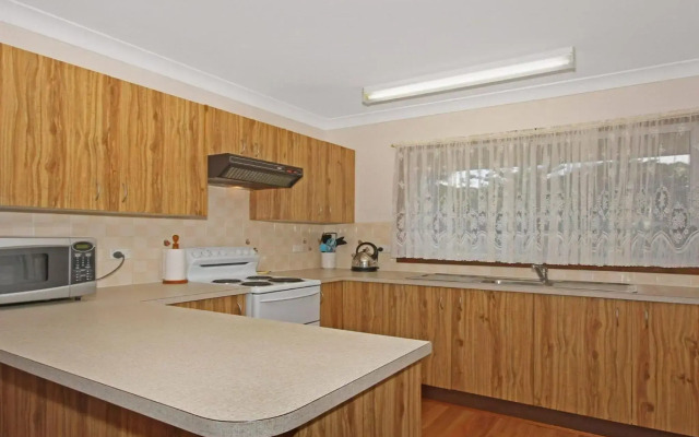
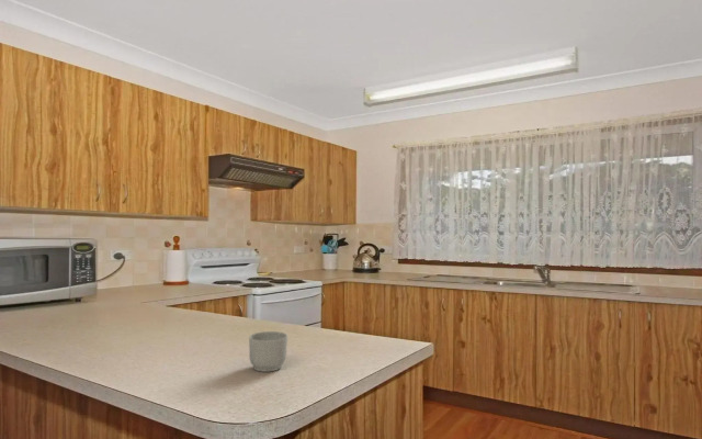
+ mug [248,330,288,373]
